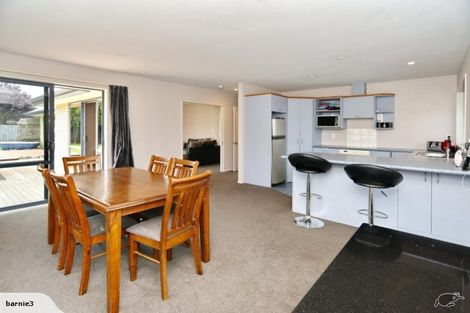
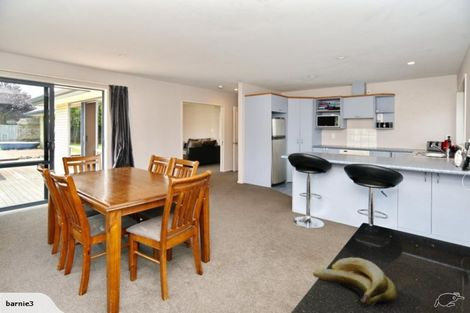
+ banana [312,256,398,307]
